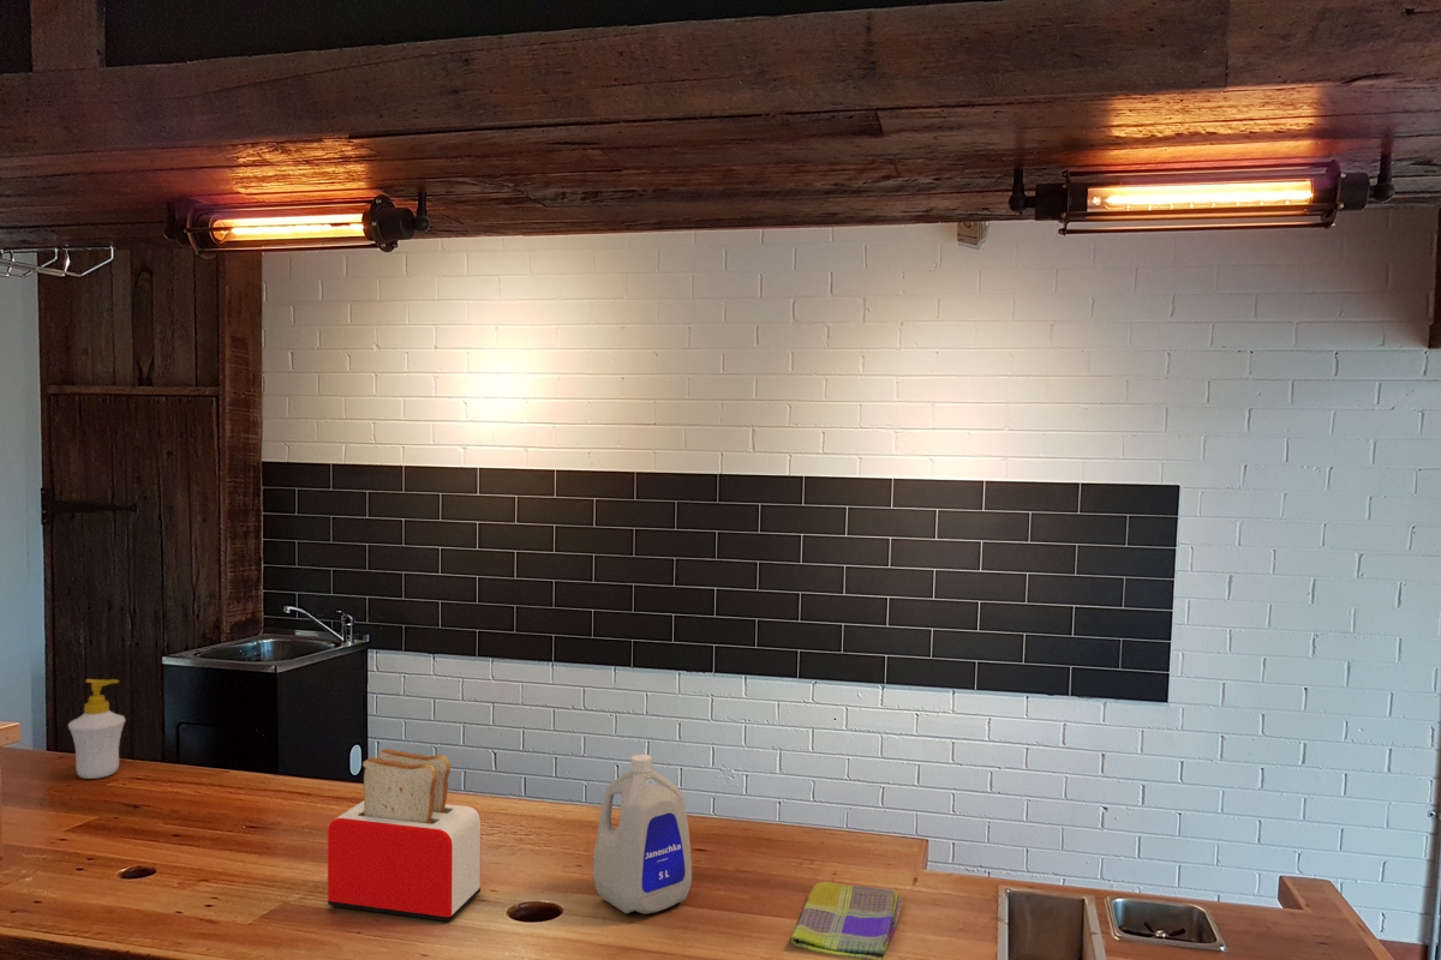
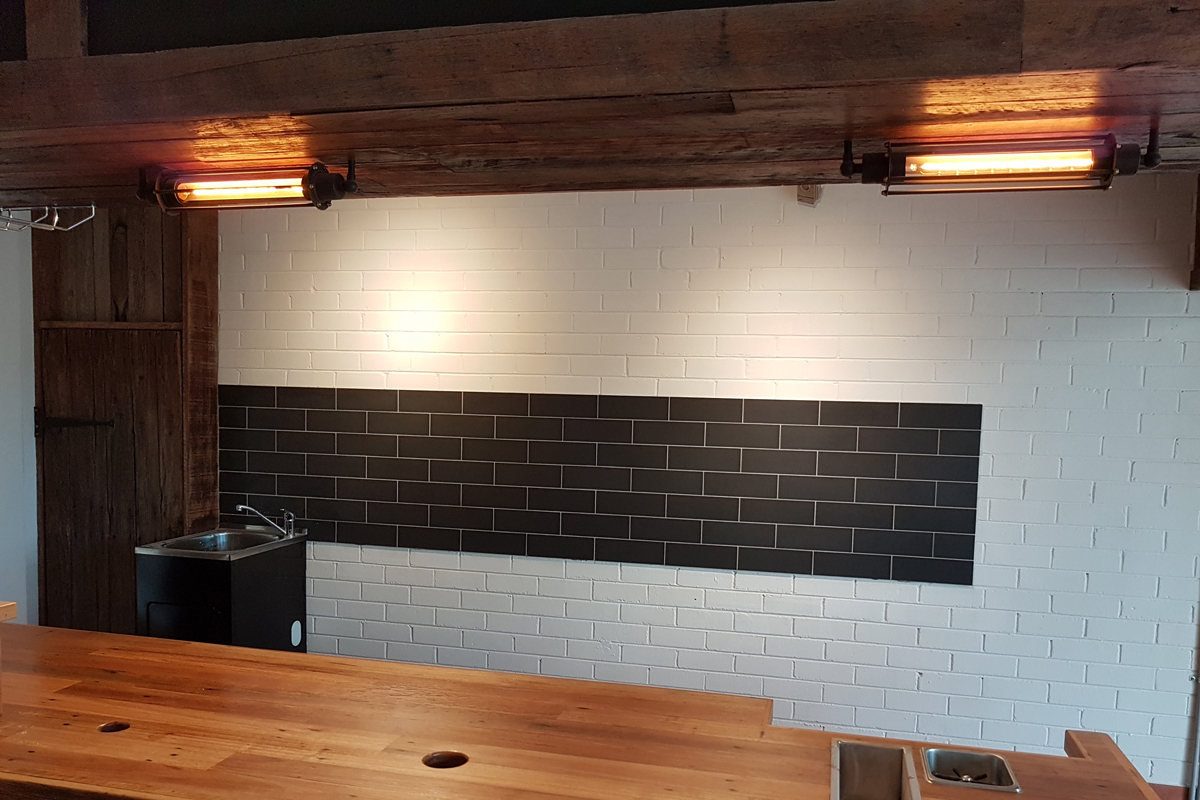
- dish towel [790,881,903,960]
- bottle [592,754,693,914]
- toaster [327,748,483,924]
- soap bottle [67,678,126,780]
